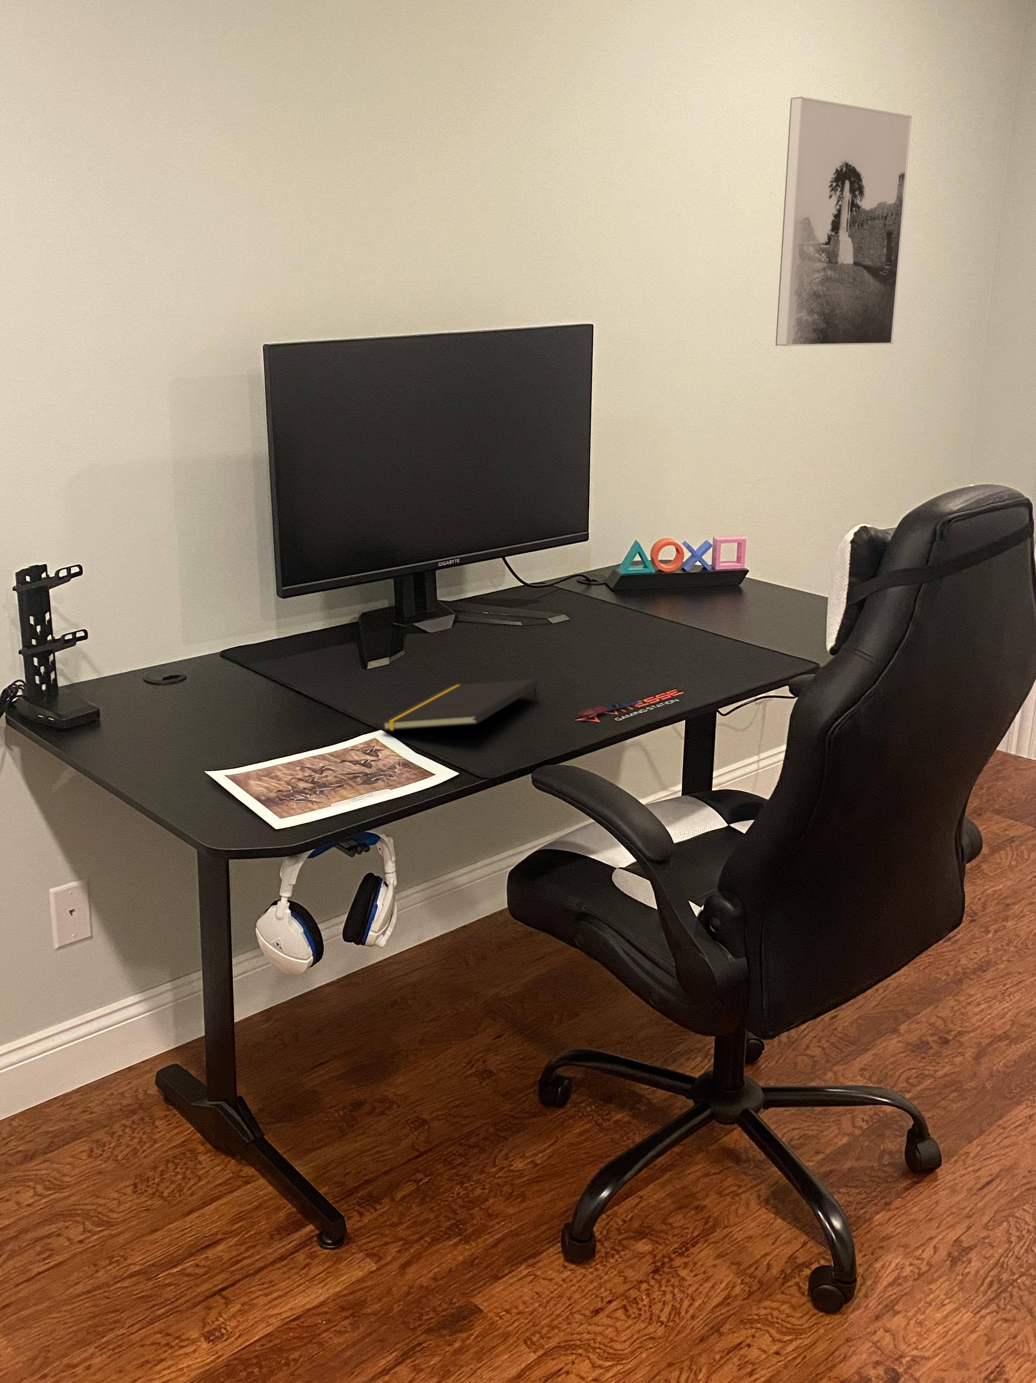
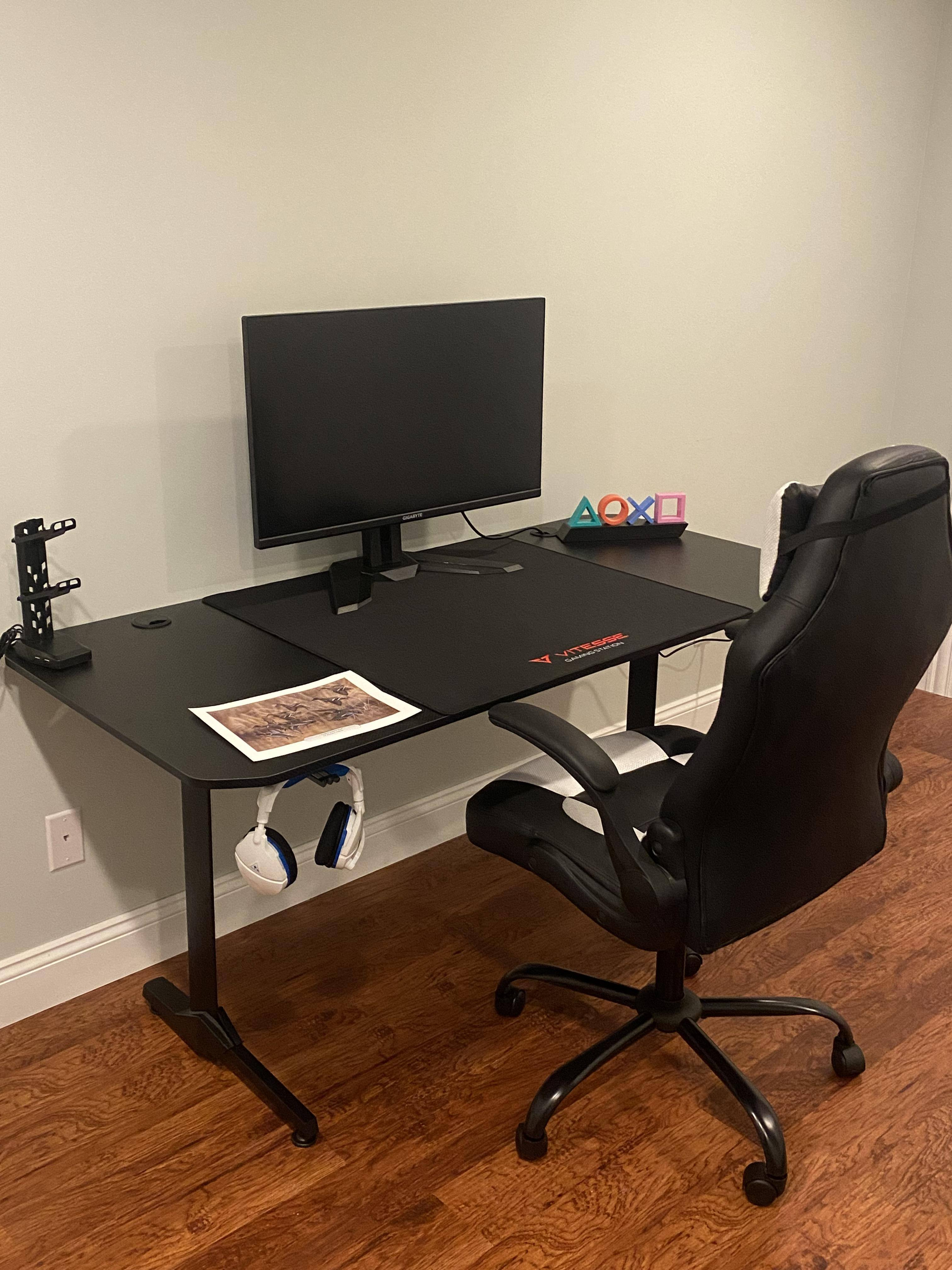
- notepad [381,678,539,731]
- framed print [775,96,912,346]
- pen [578,700,643,717]
